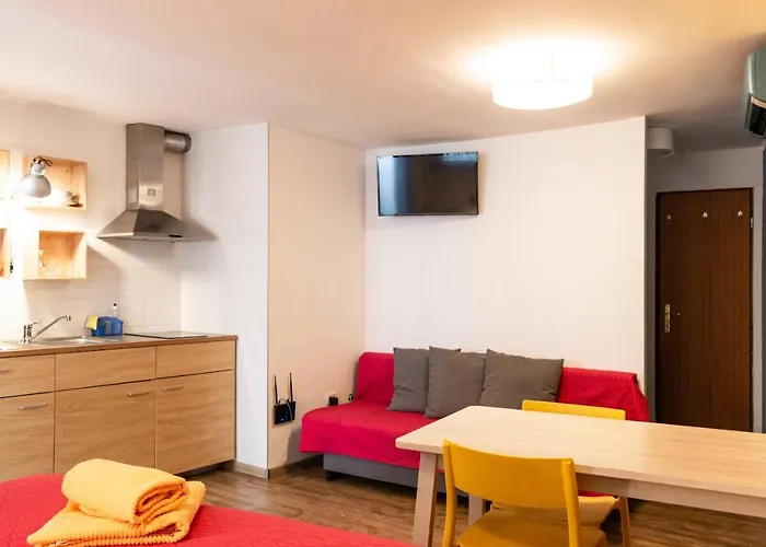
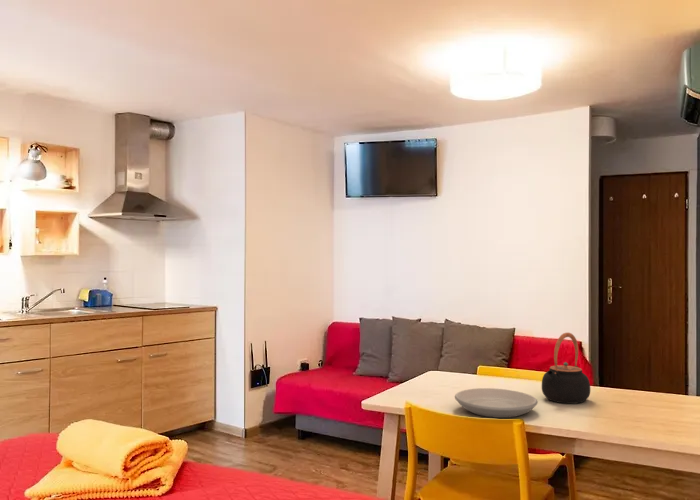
+ teapot [541,332,591,405]
+ plate [454,387,539,419]
